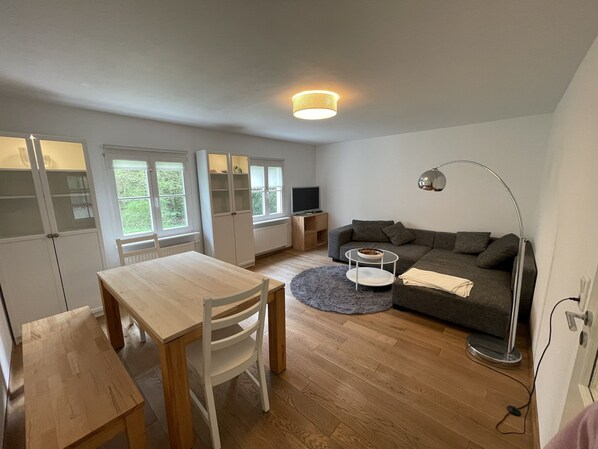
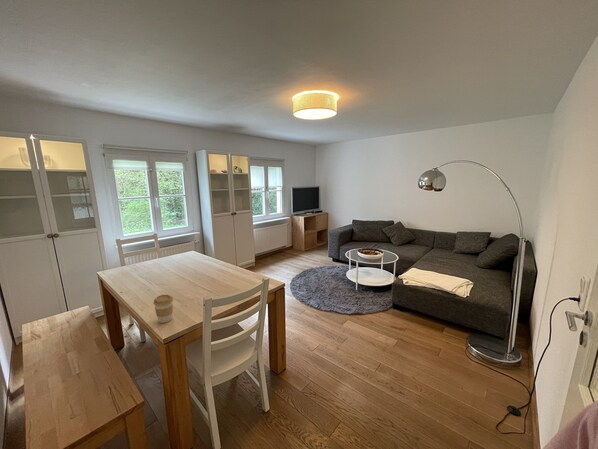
+ coffee cup [153,294,174,324]
